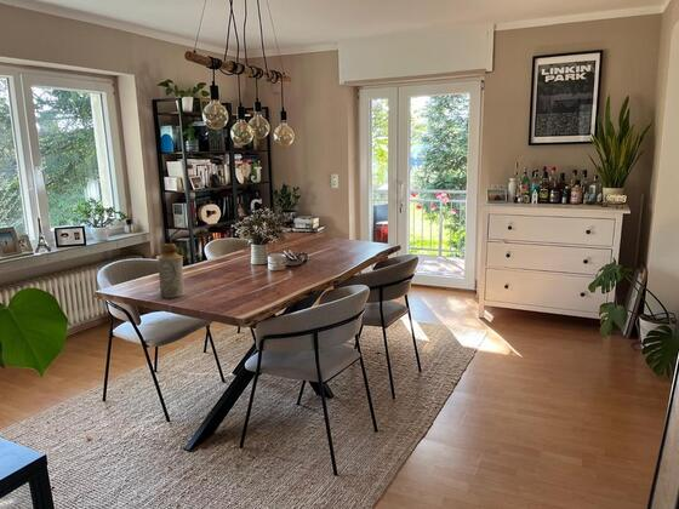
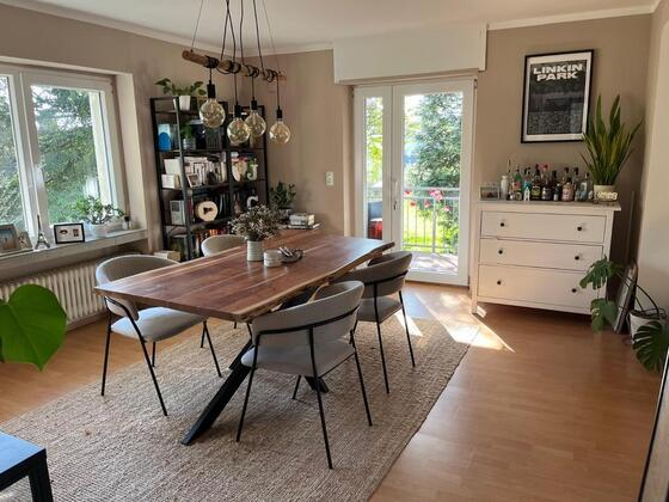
- bottle [158,242,186,299]
